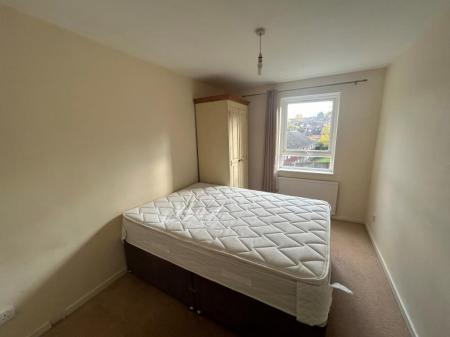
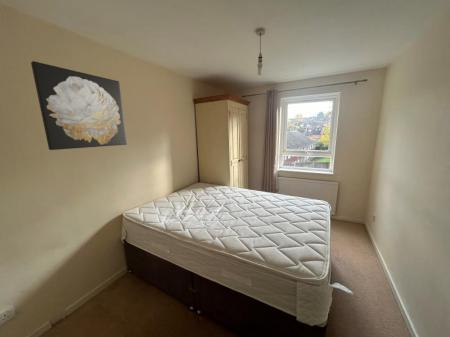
+ wall art [30,60,128,151]
